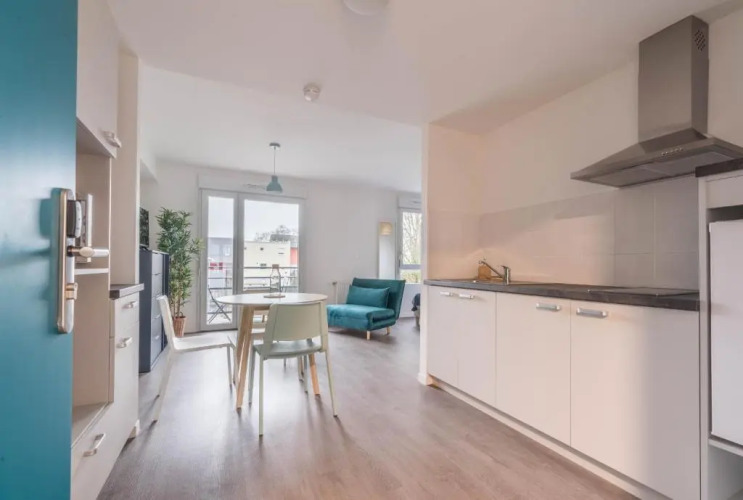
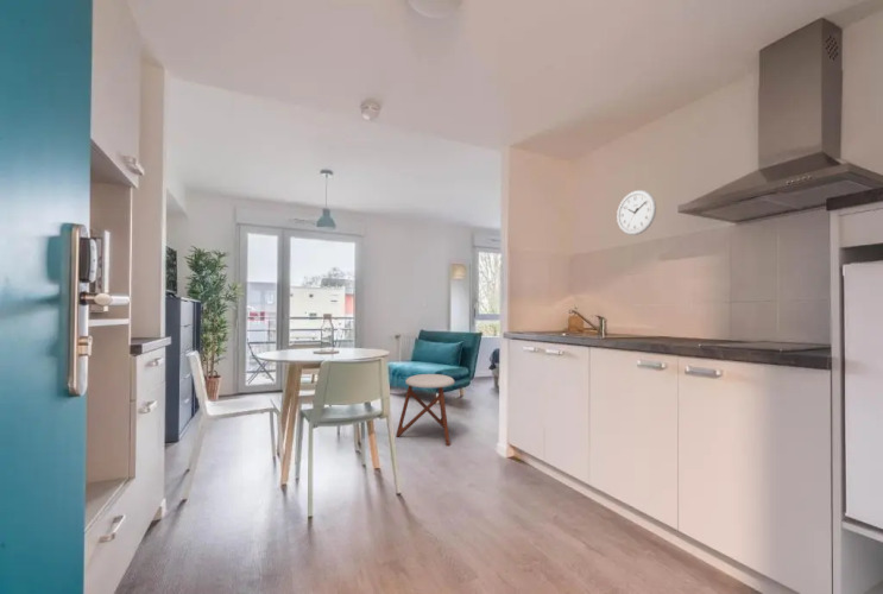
+ wall clock [616,189,657,236]
+ stool [395,373,455,447]
